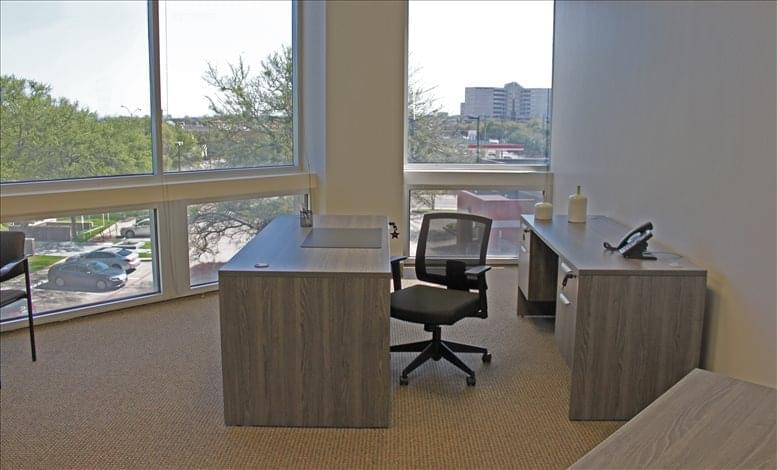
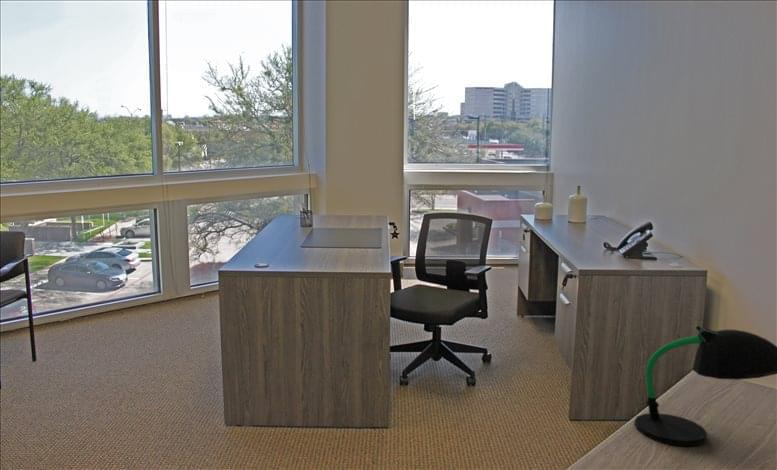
+ desk lamp [633,325,777,448]
